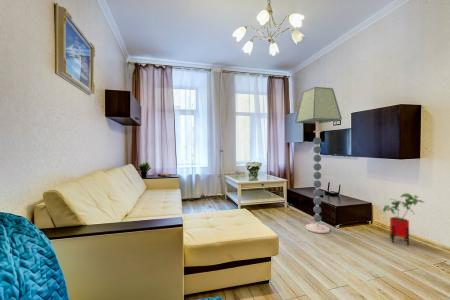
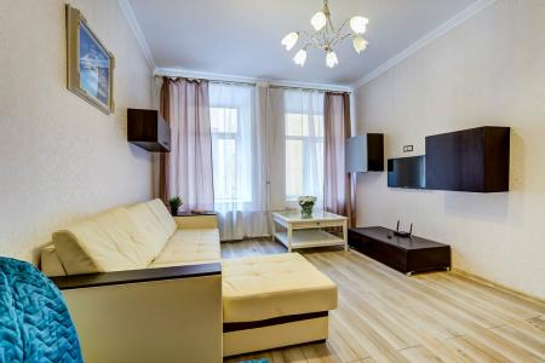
- house plant [382,192,426,246]
- floor lamp [294,86,343,234]
